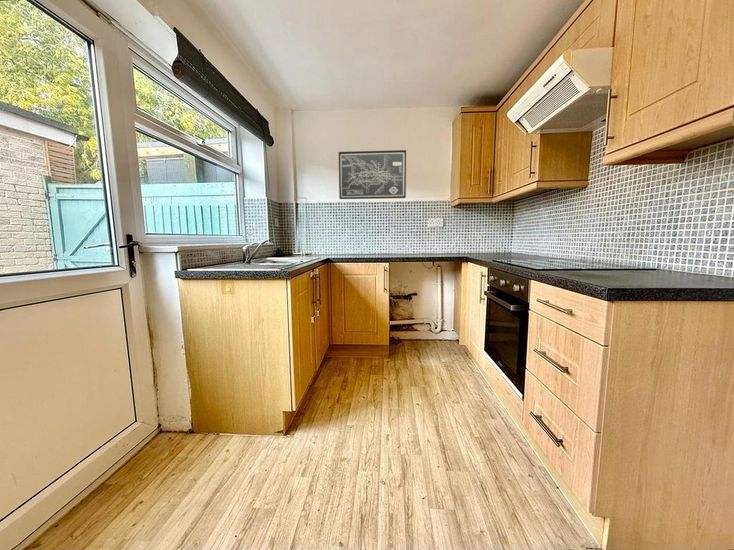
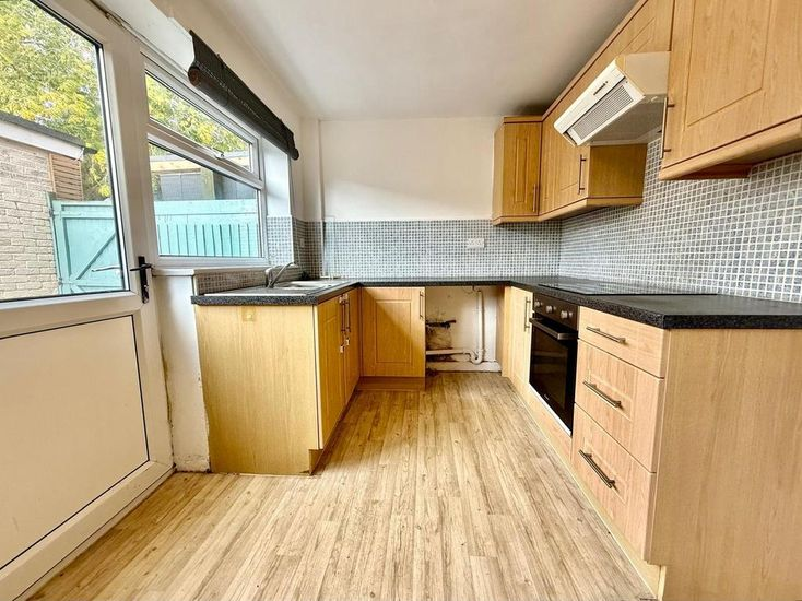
- wall art [338,149,407,200]
